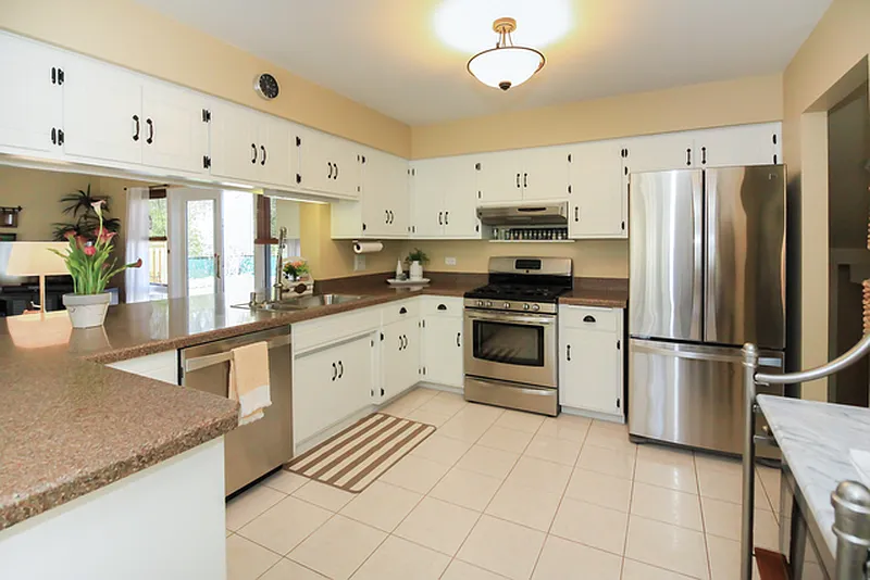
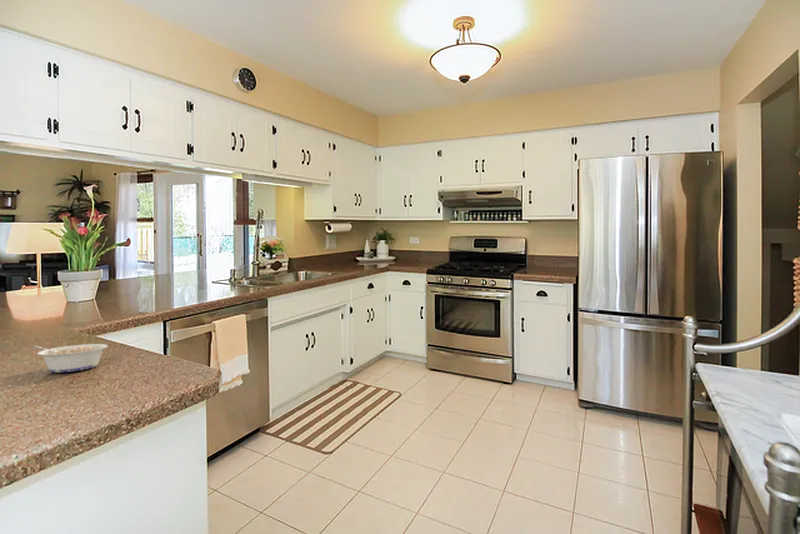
+ legume [31,343,109,373]
